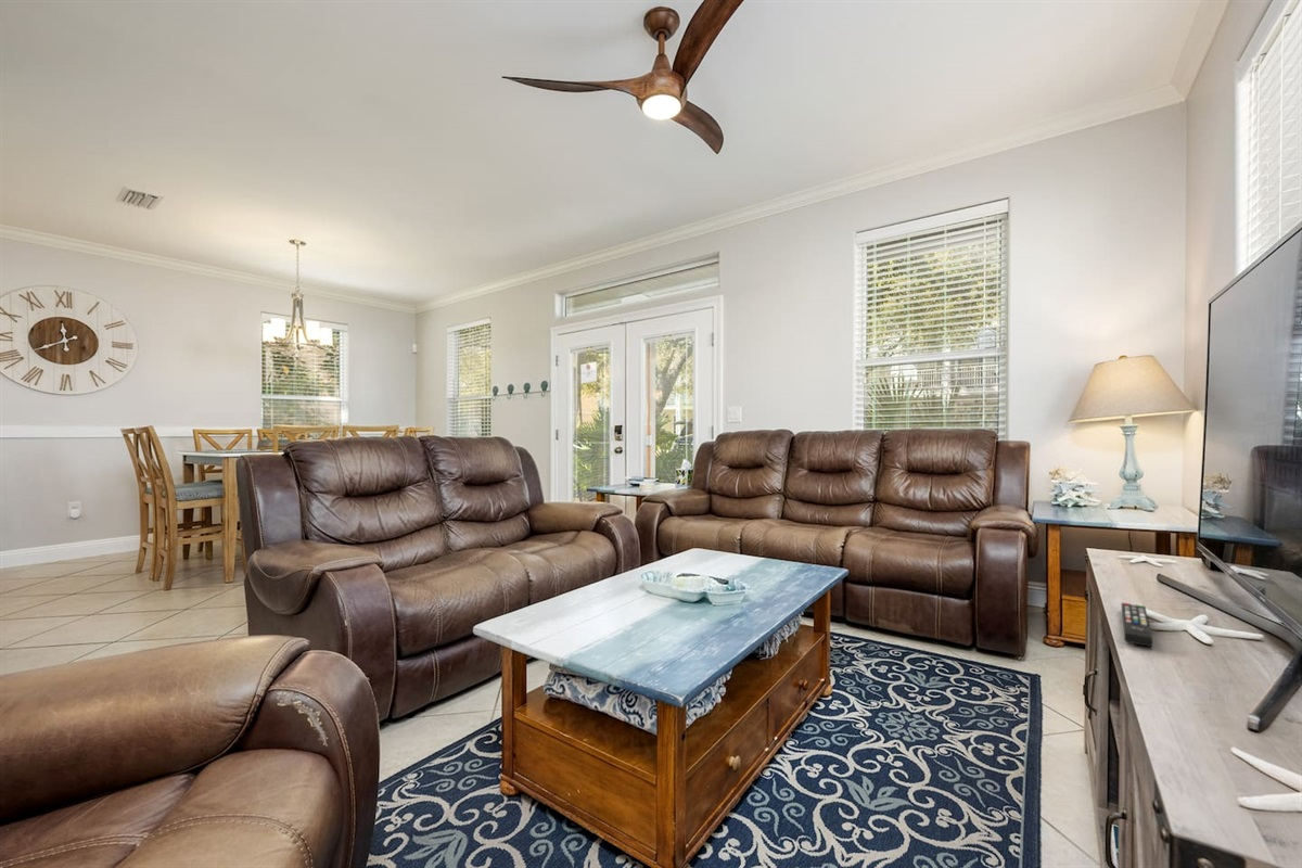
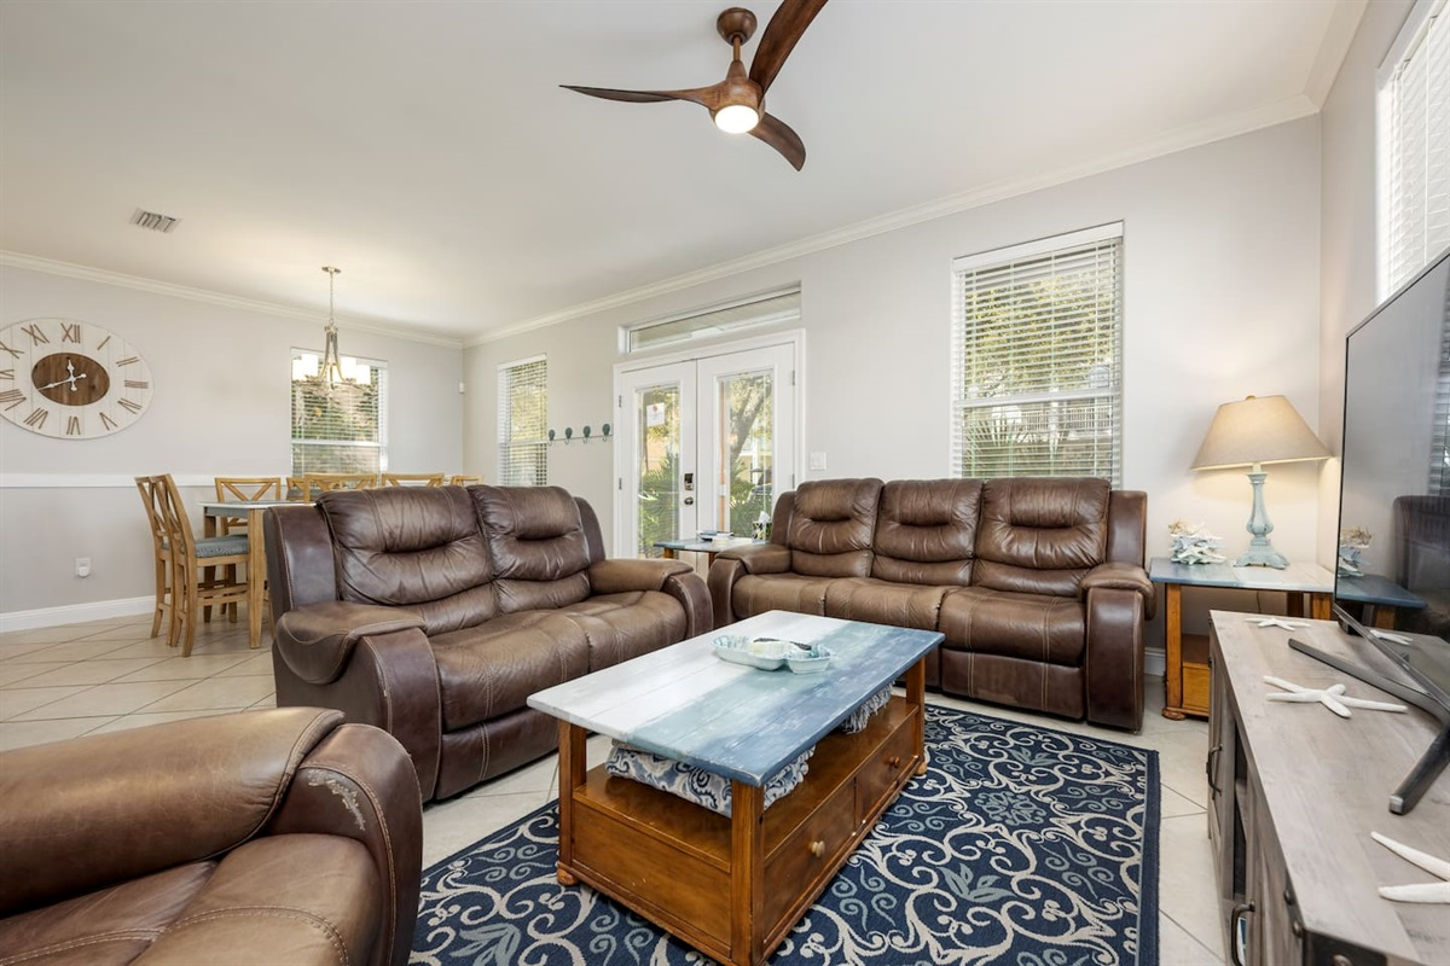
- remote control [1121,601,1153,648]
